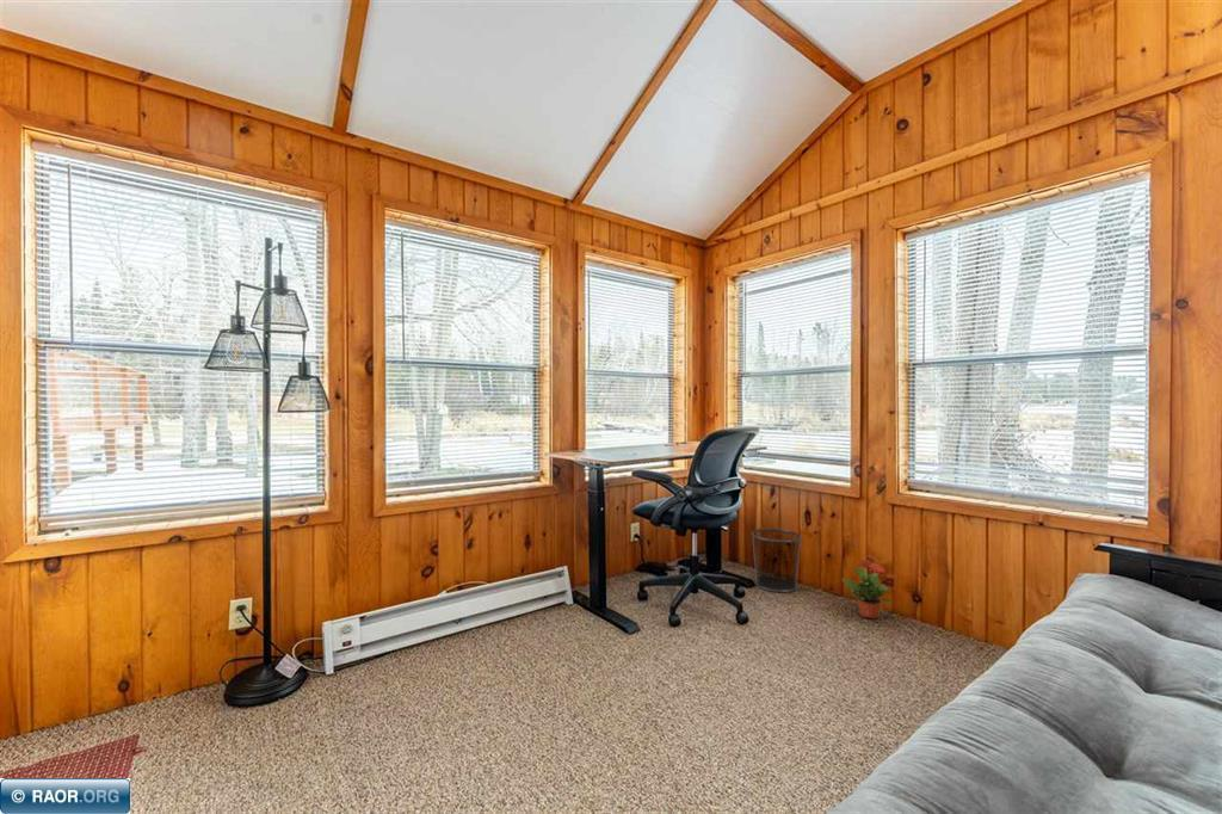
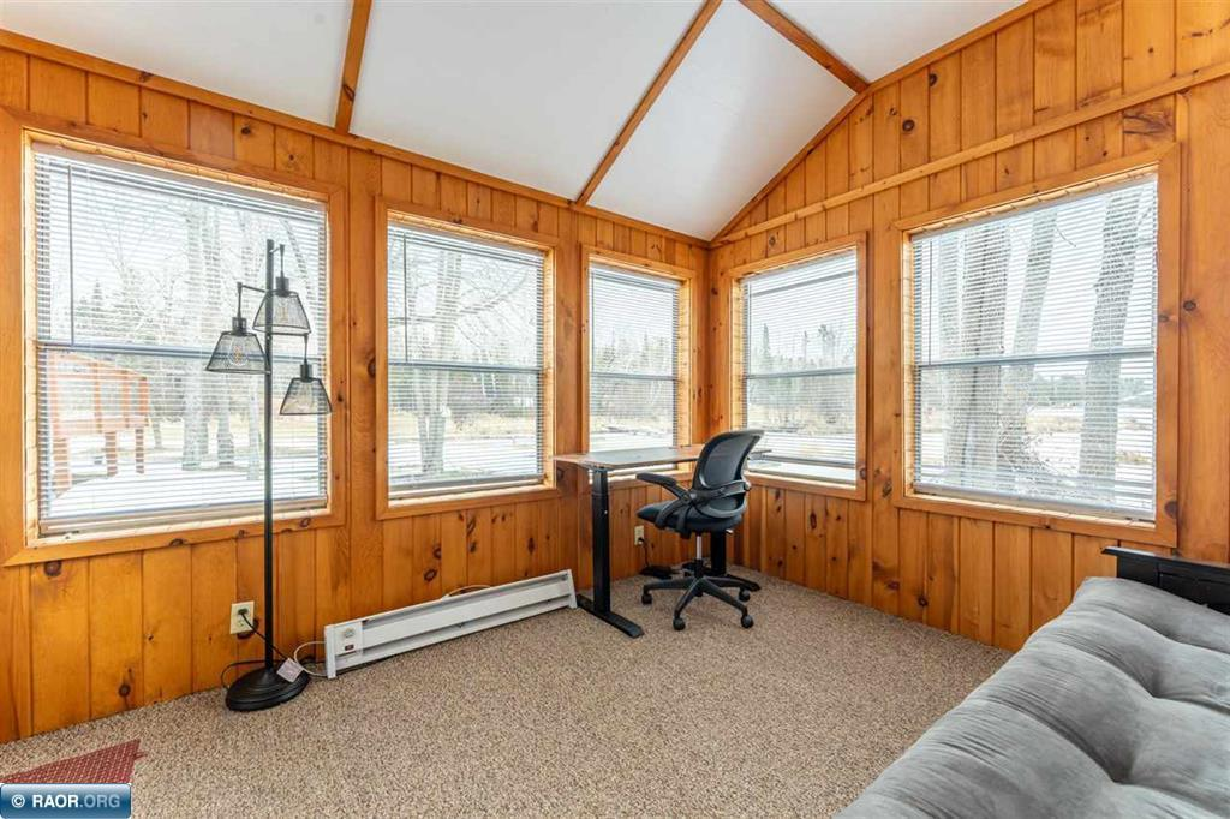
- potted plant [840,559,895,619]
- waste bin [751,528,803,593]
